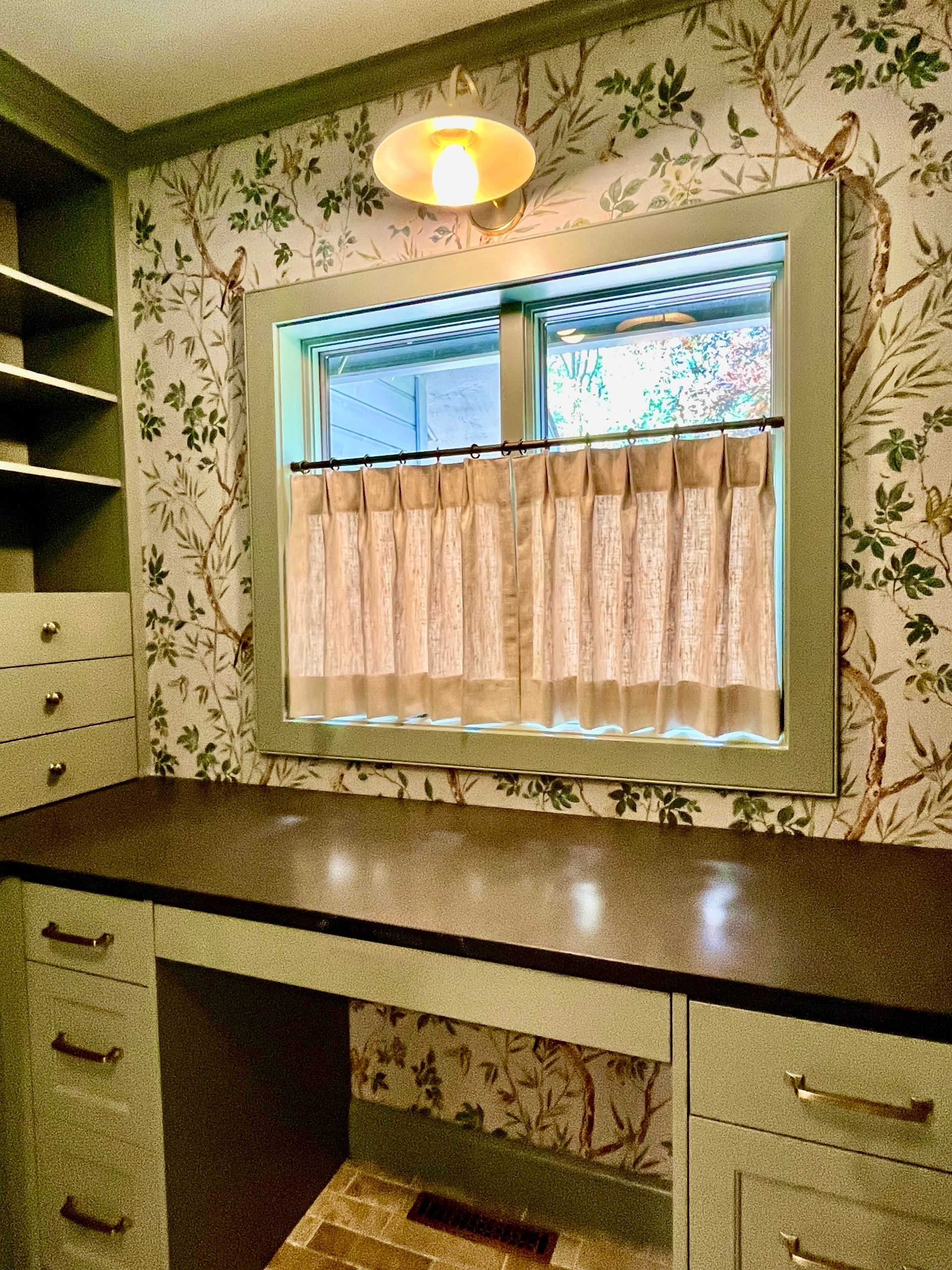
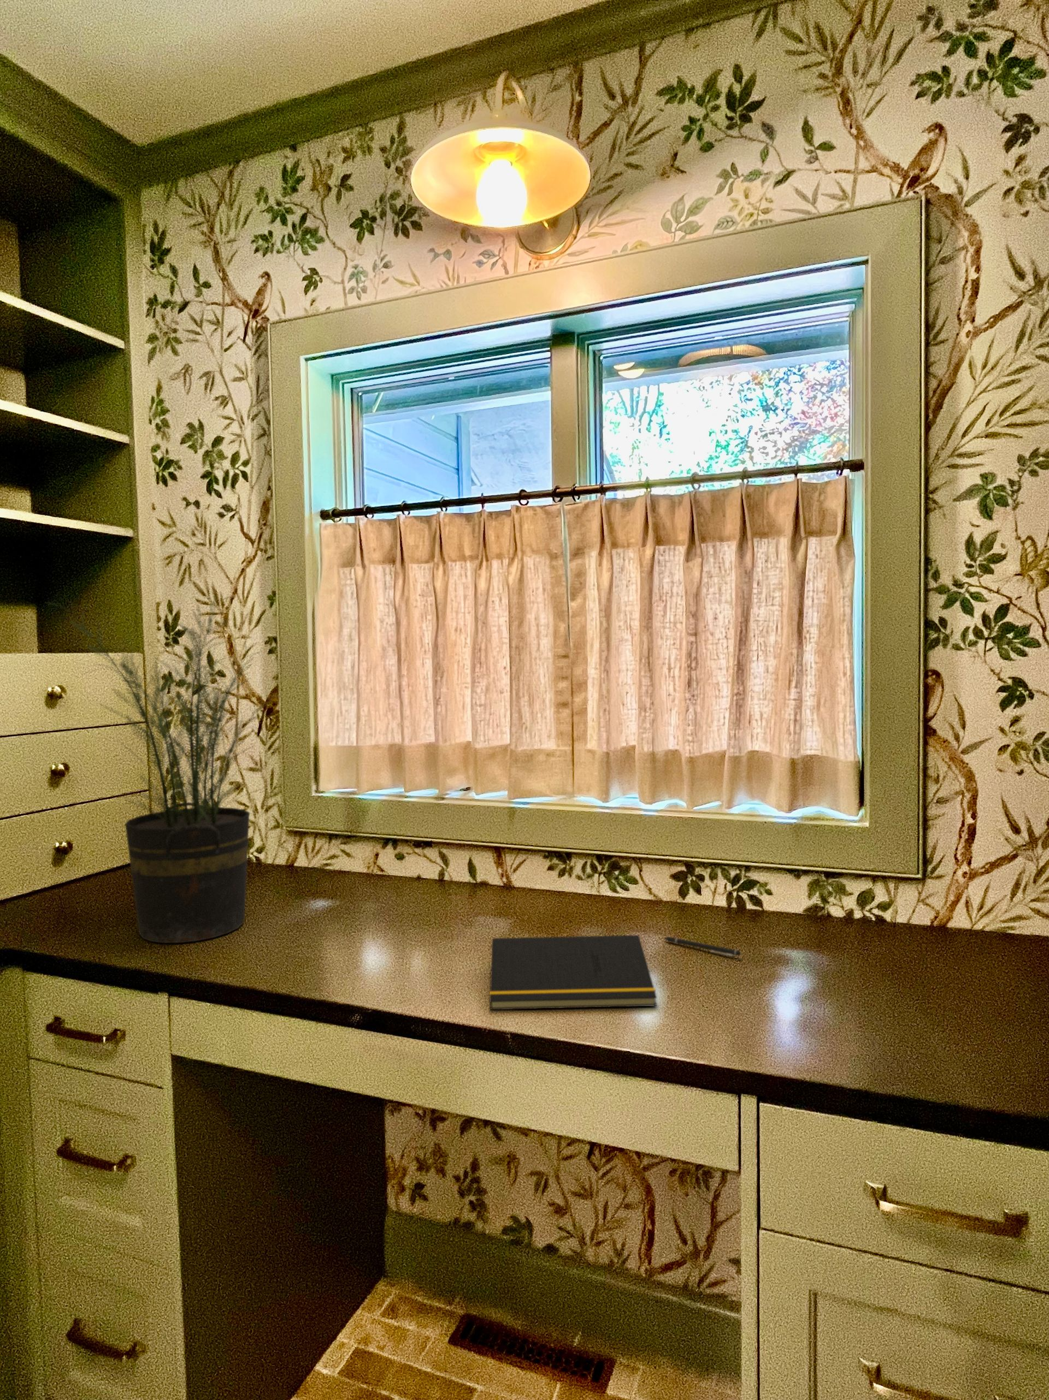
+ potted plant [46,594,280,944]
+ pen [662,936,740,957]
+ notepad [488,935,657,1010]
